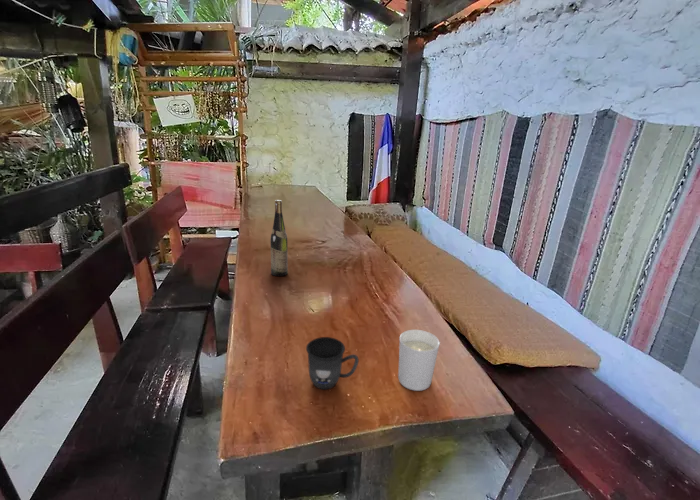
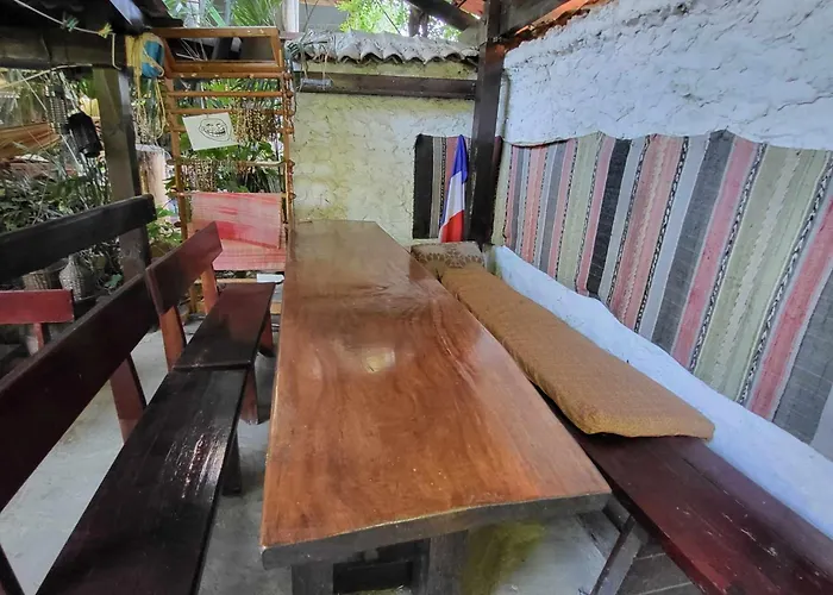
- mug [305,336,360,390]
- candle holder [397,329,441,392]
- wine bottle [270,199,289,277]
